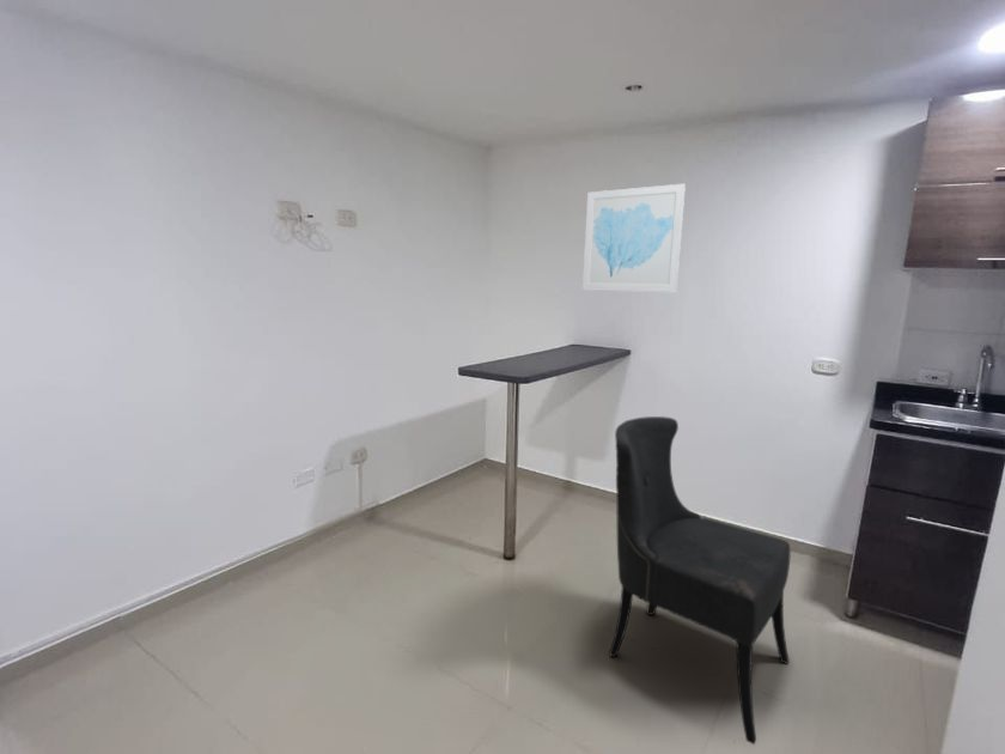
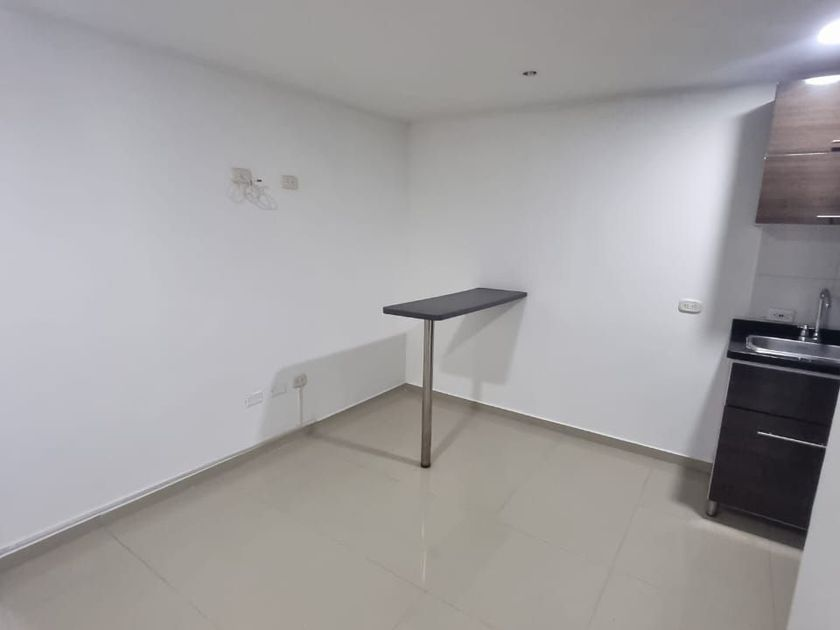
- wall art [581,183,687,293]
- dining chair [608,415,792,746]
